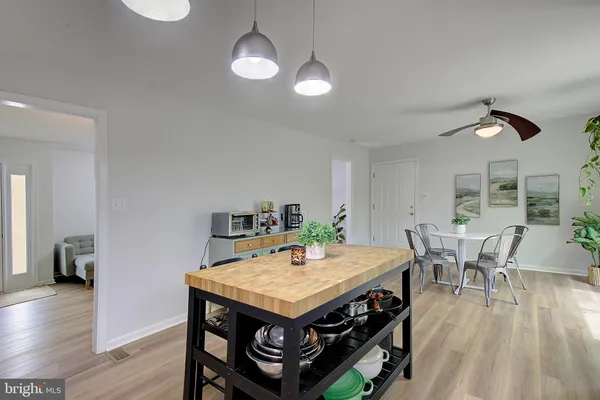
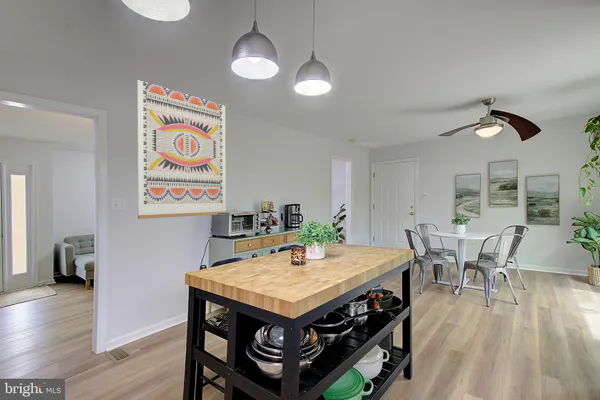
+ wall art [136,79,227,220]
